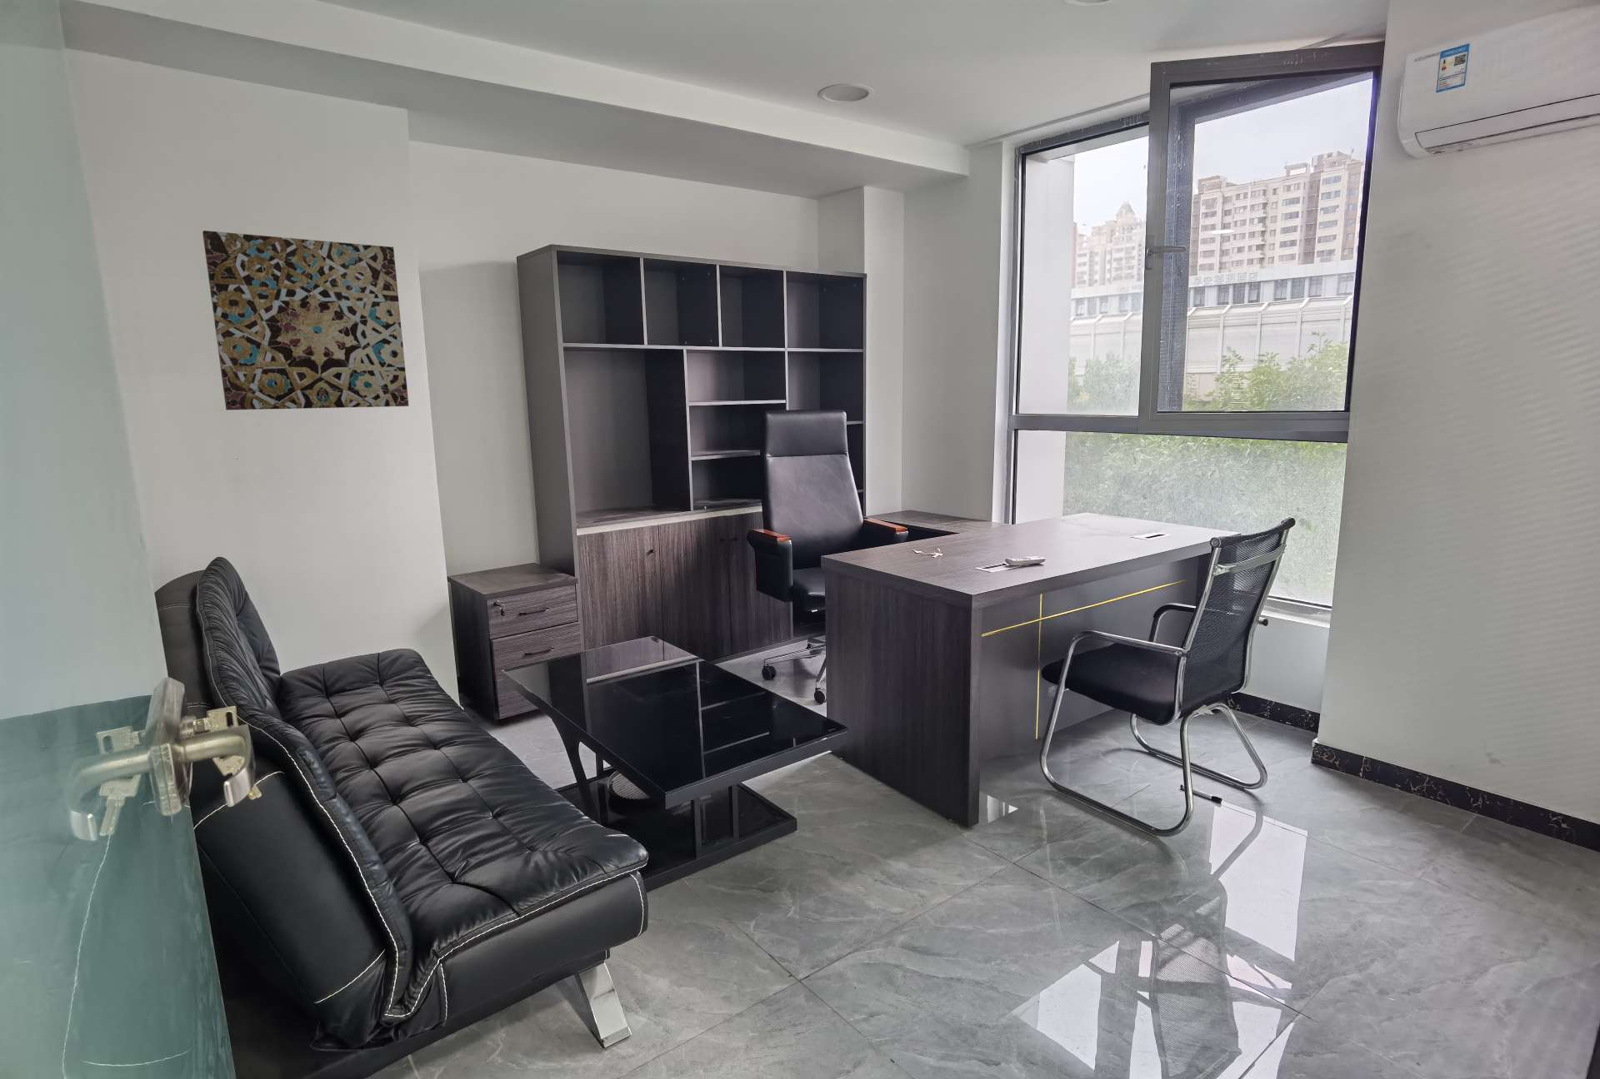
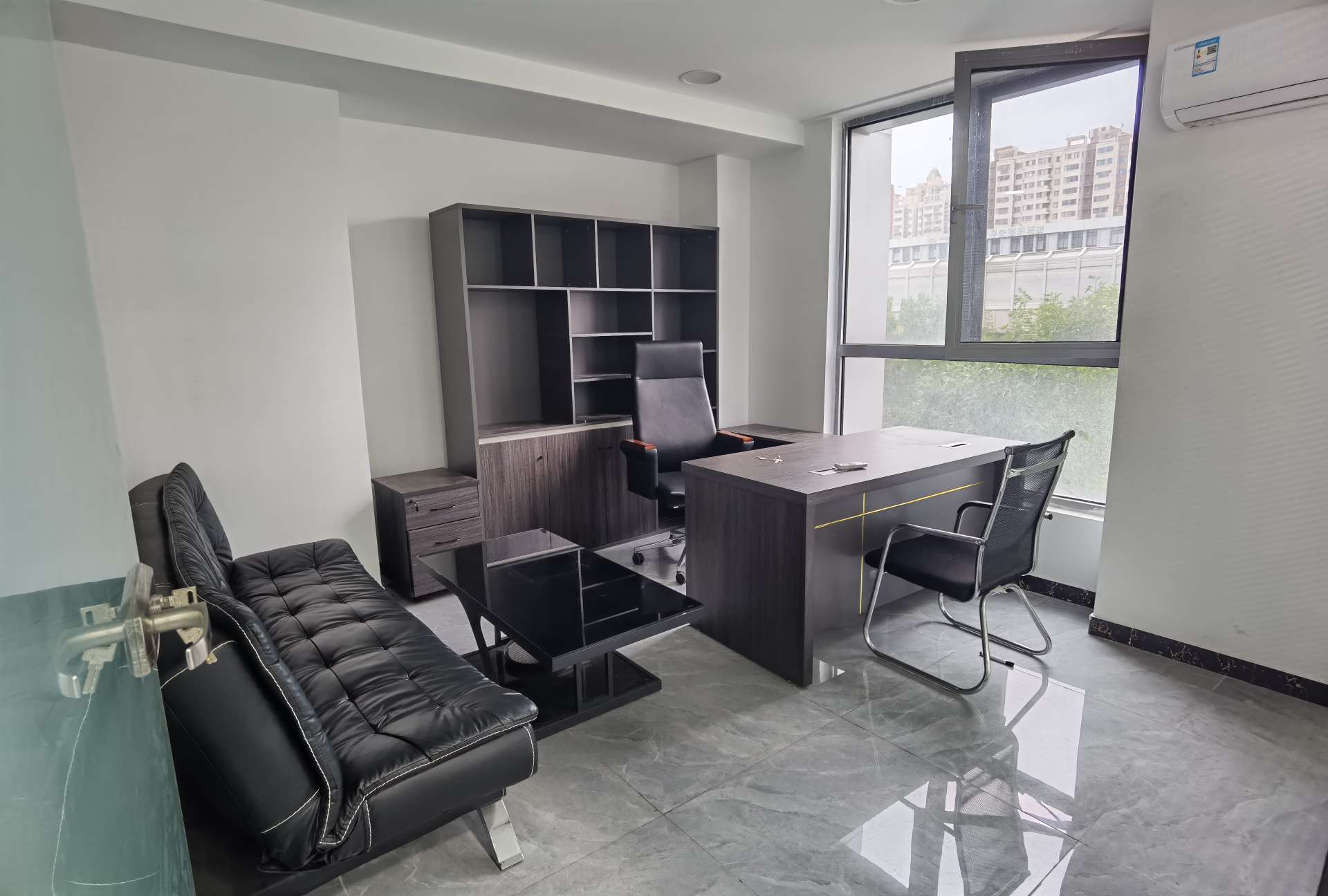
- wall art [201,230,410,411]
